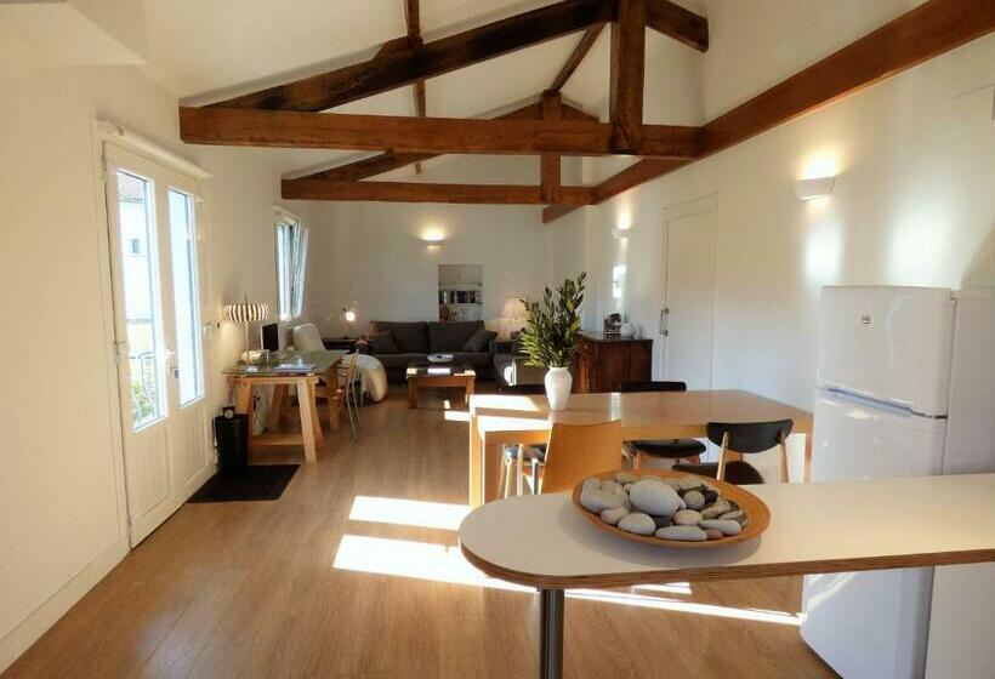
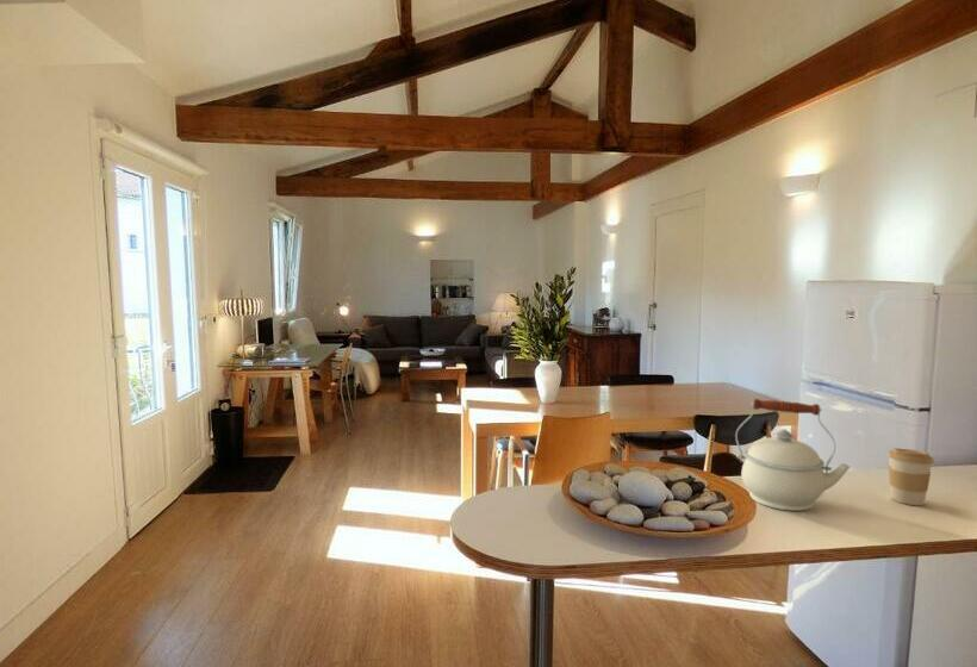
+ coffee cup [886,448,935,506]
+ kettle [734,398,852,512]
